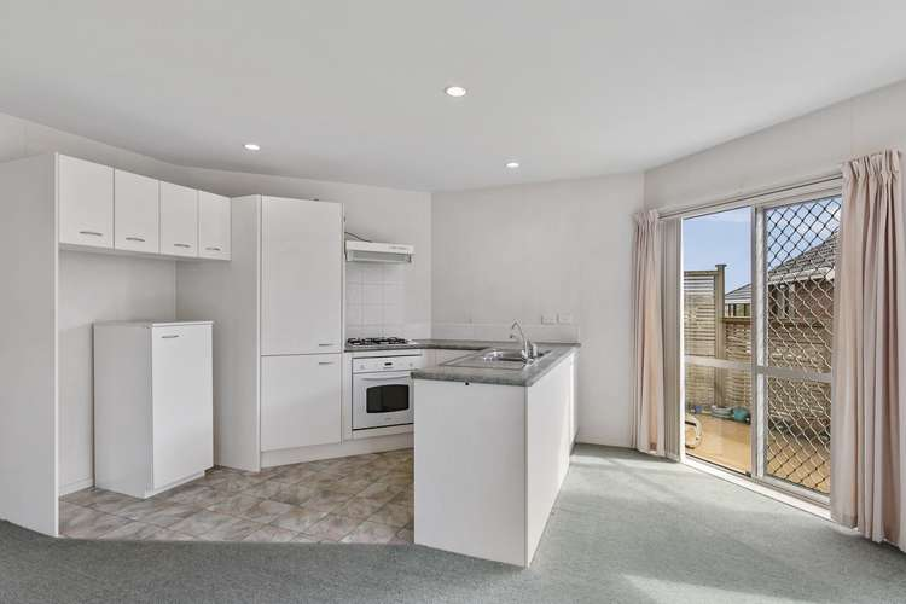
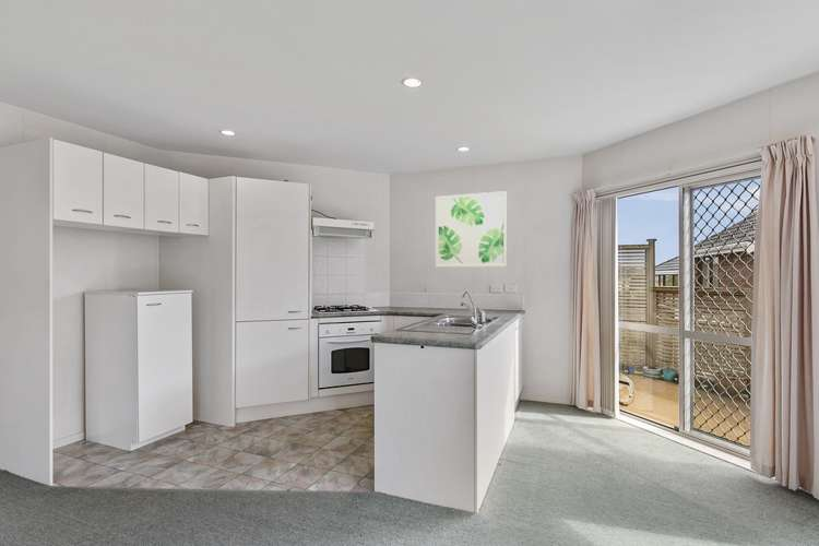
+ wall art [435,190,509,268]
